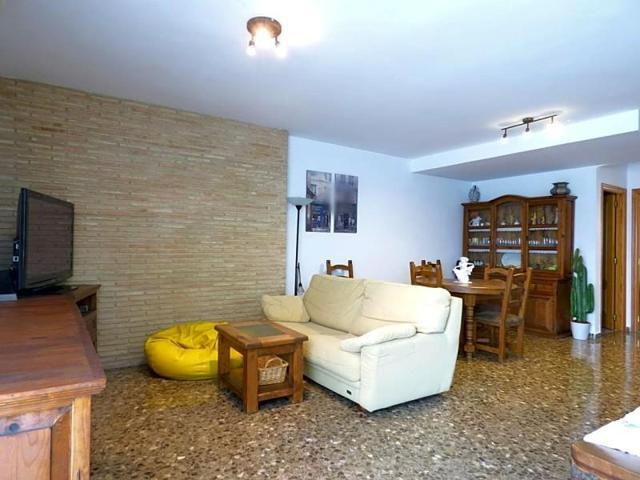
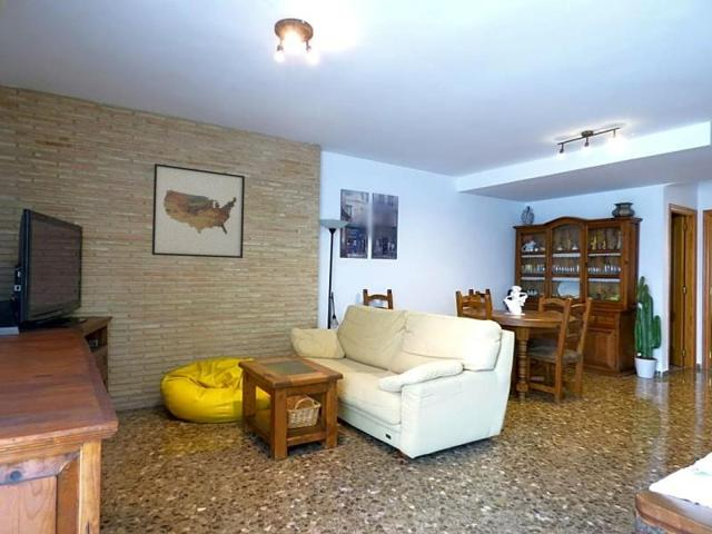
+ wall art [151,162,246,259]
